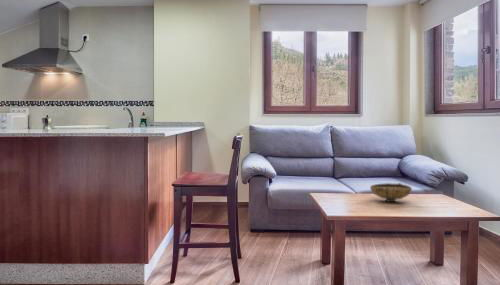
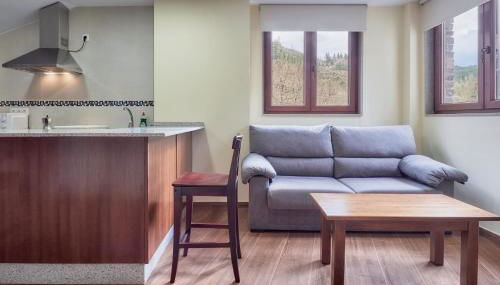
- bowl [369,182,413,203]
